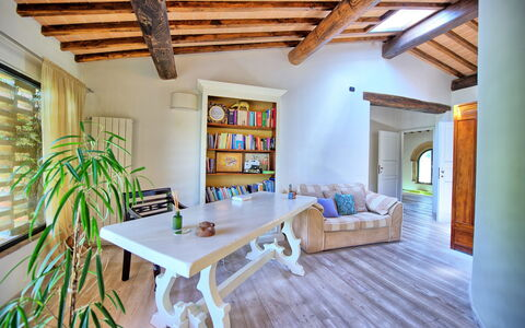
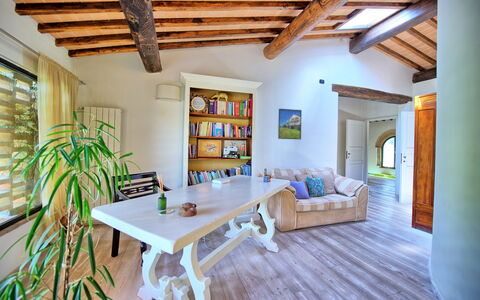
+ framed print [277,108,303,140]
